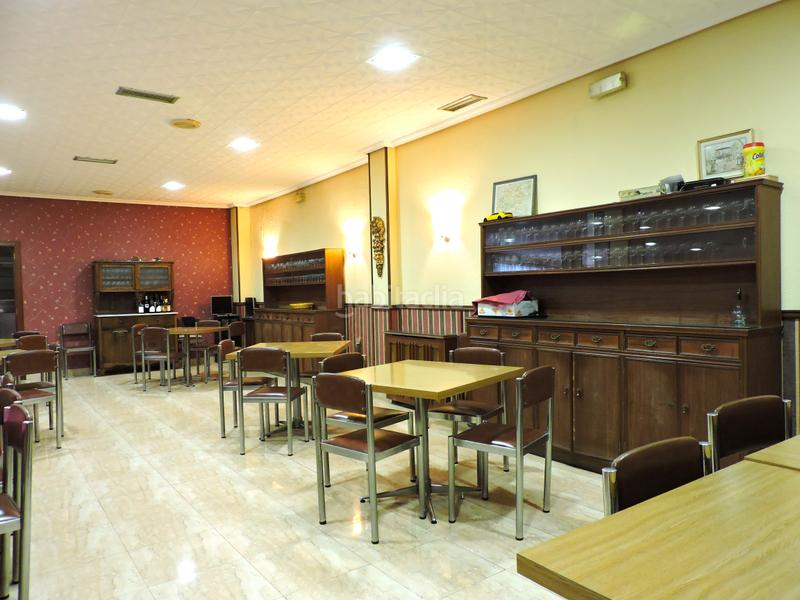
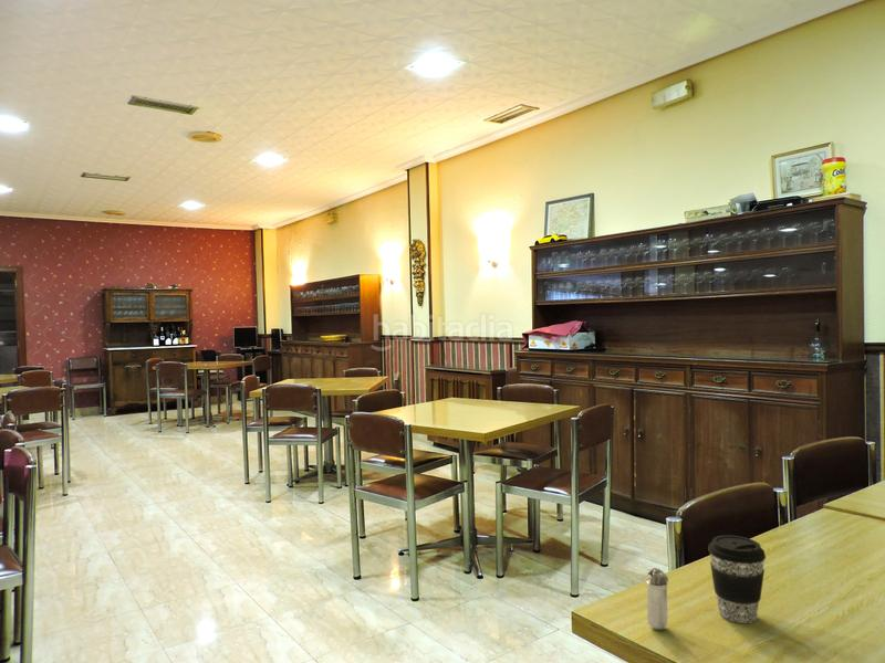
+ coffee cup [707,534,767,624]
+ shaker [645,567,669,631]
